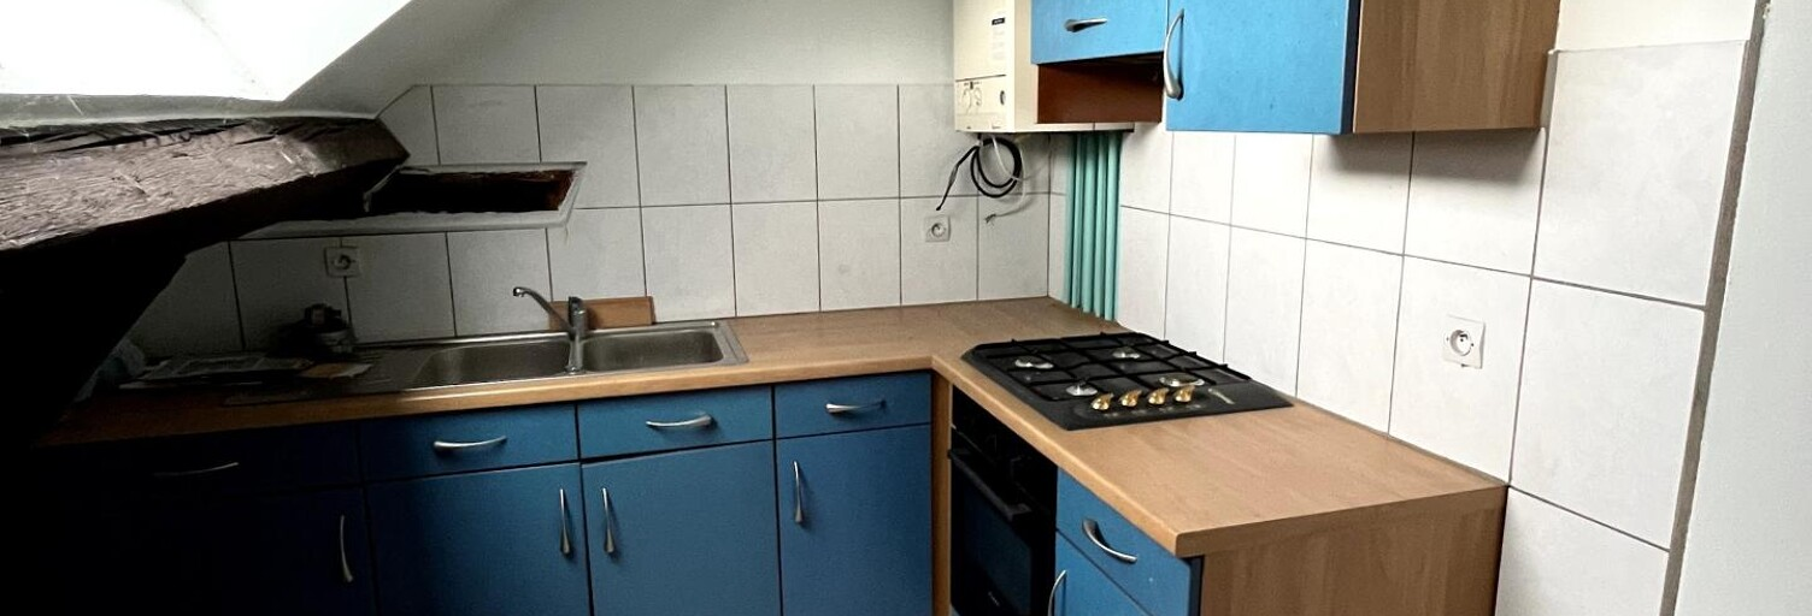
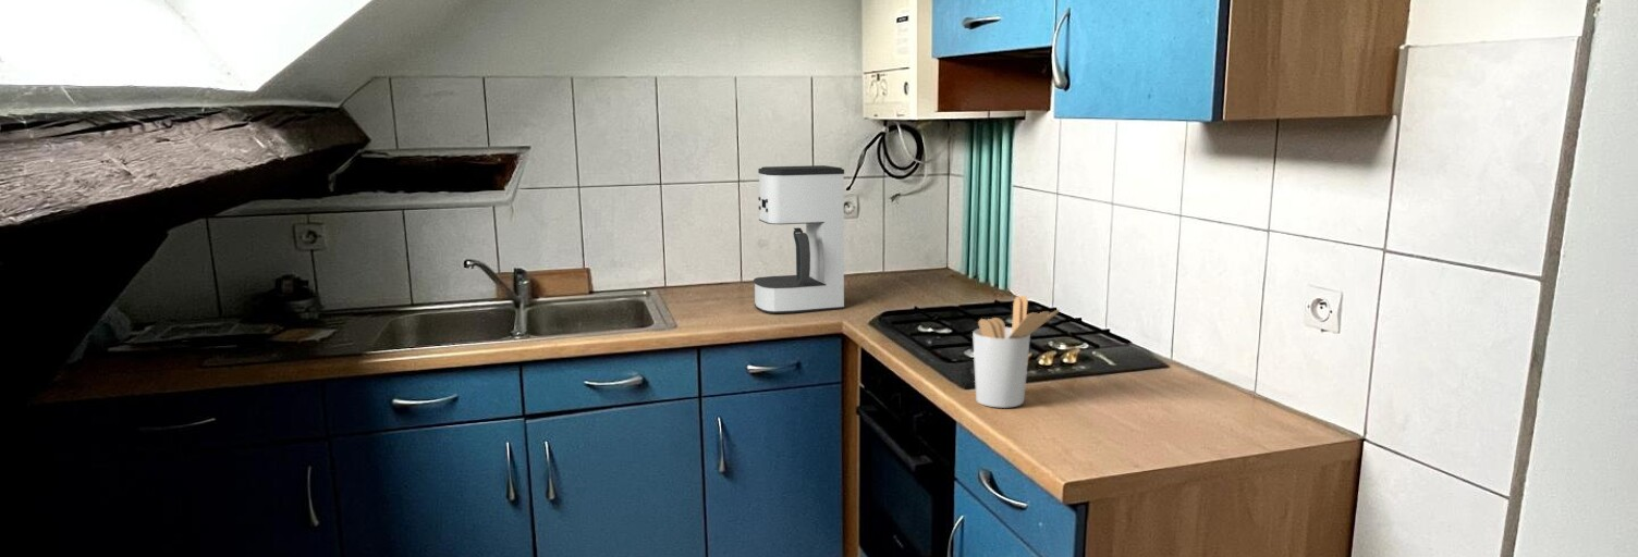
+ utensil holder [971,294,1061,409]
+ coffee maker [753,164,845,314]
